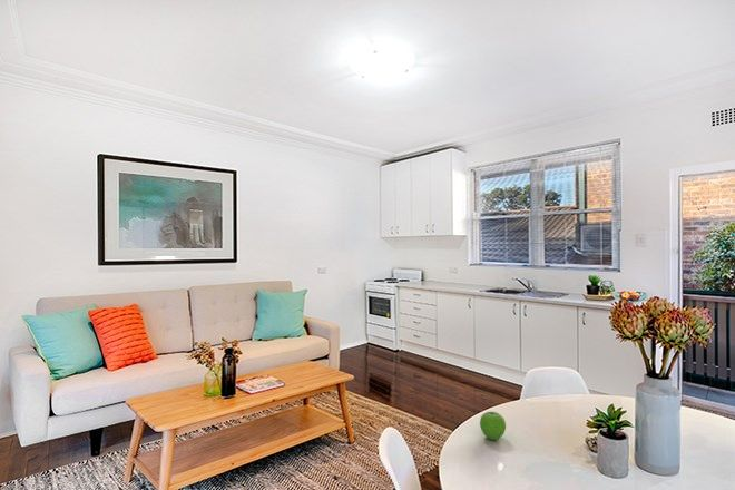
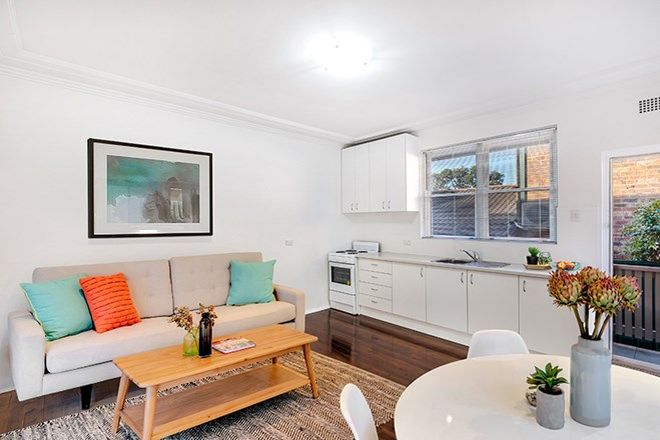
- fruit [479,411,507,441]
